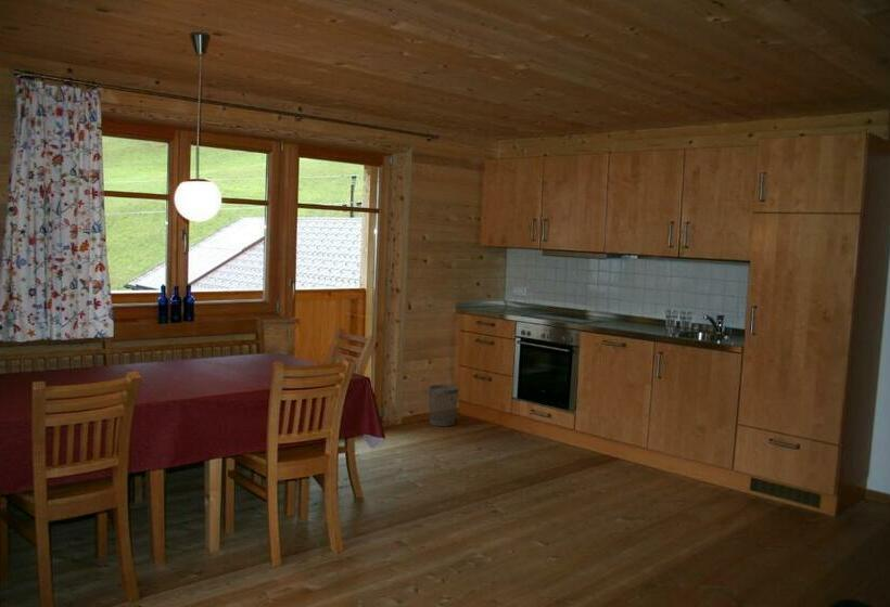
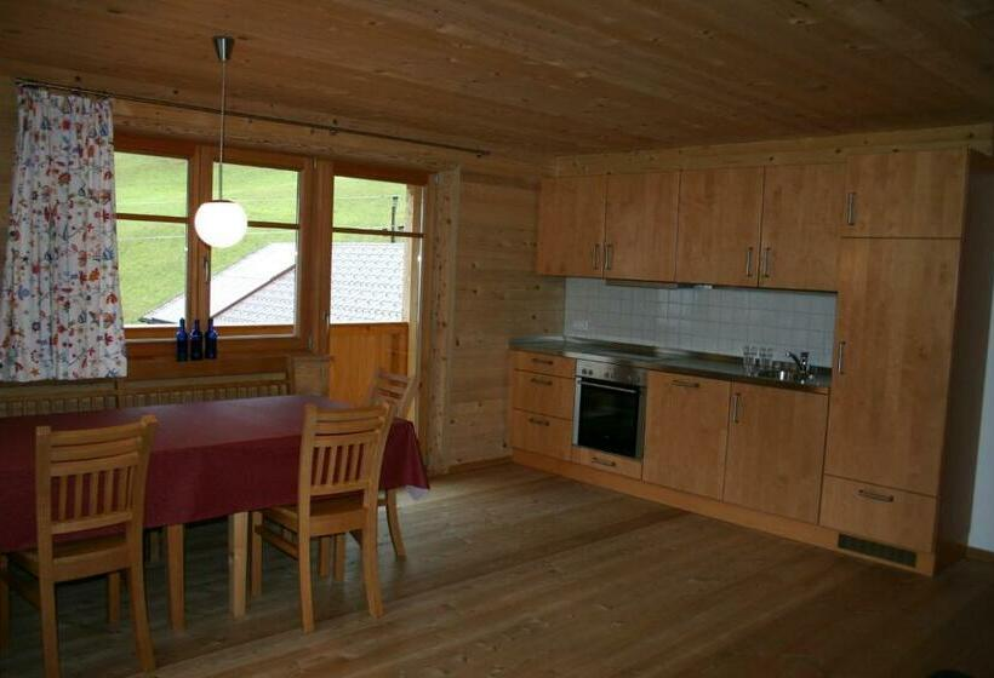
- wastebasket [428,384,459,427]
